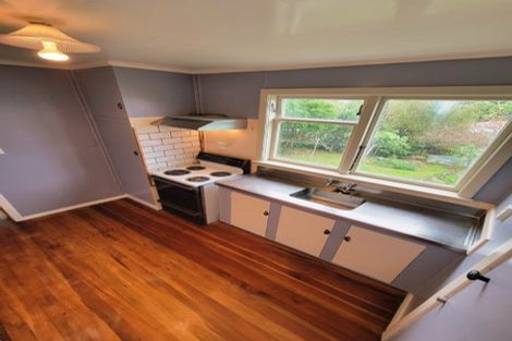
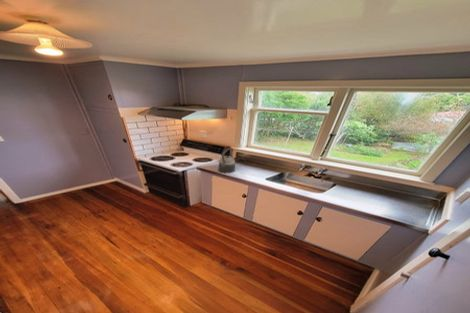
+ kettle [217,147,236,174]
